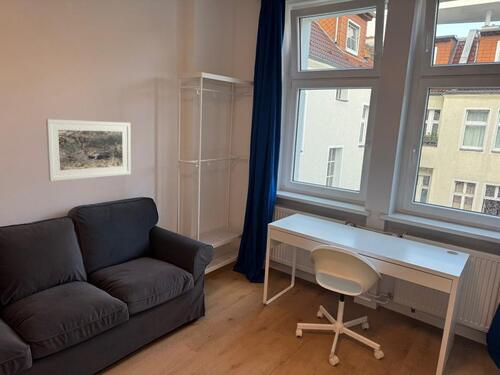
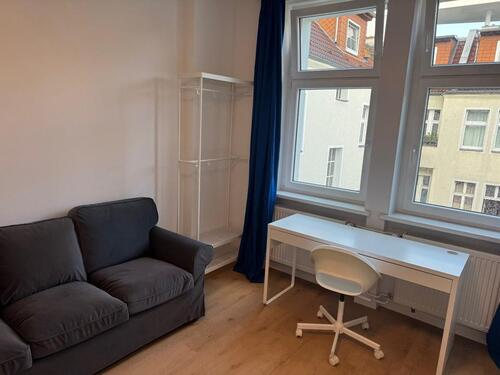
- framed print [45,118,132,182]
